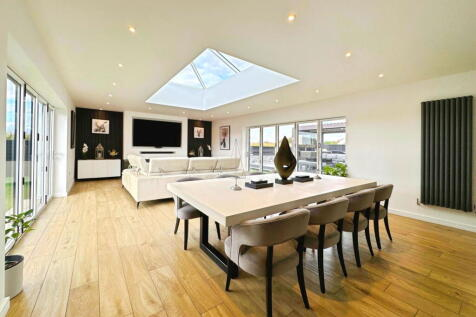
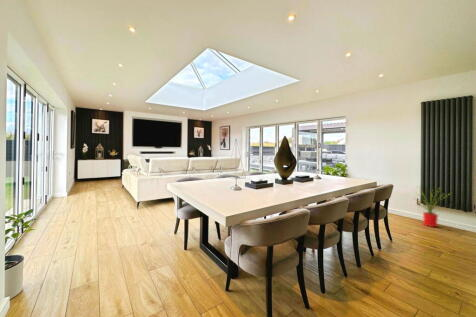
+ house plant [413,184,453,228]
